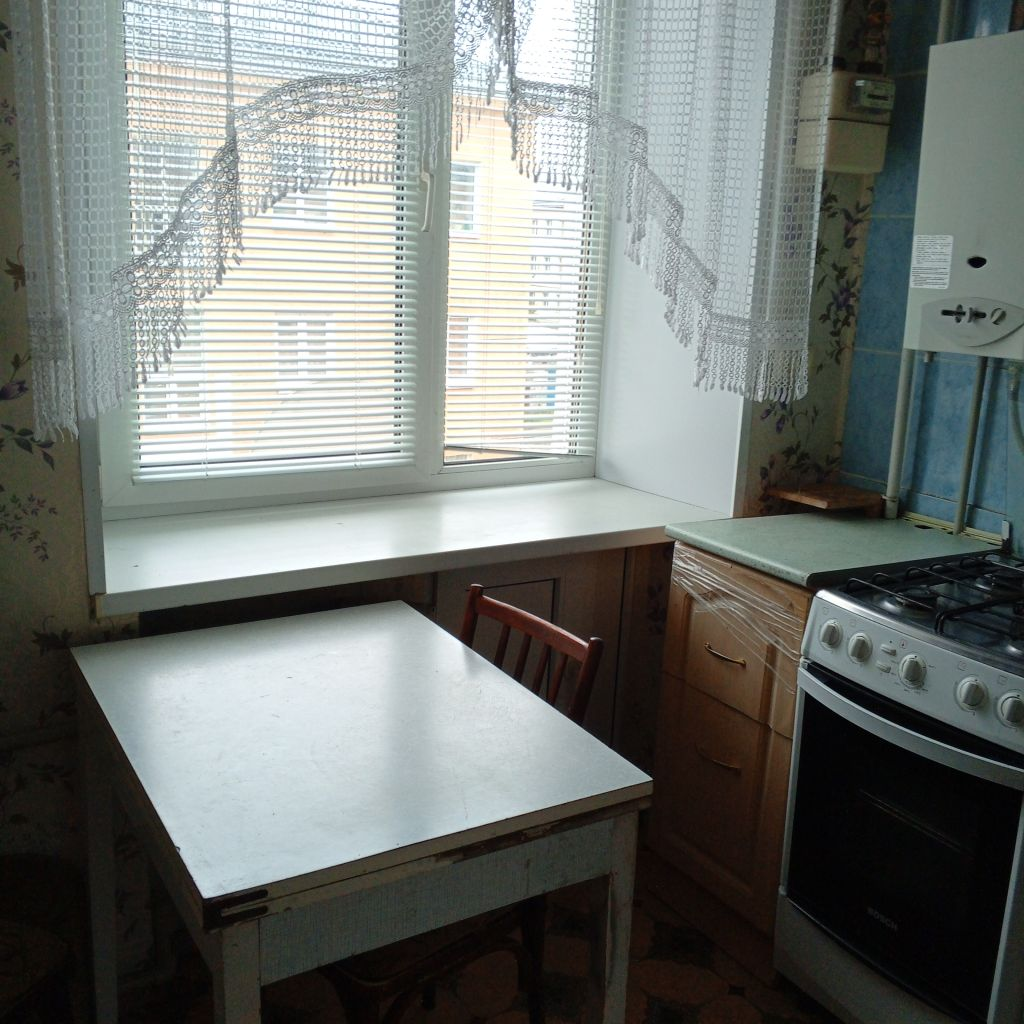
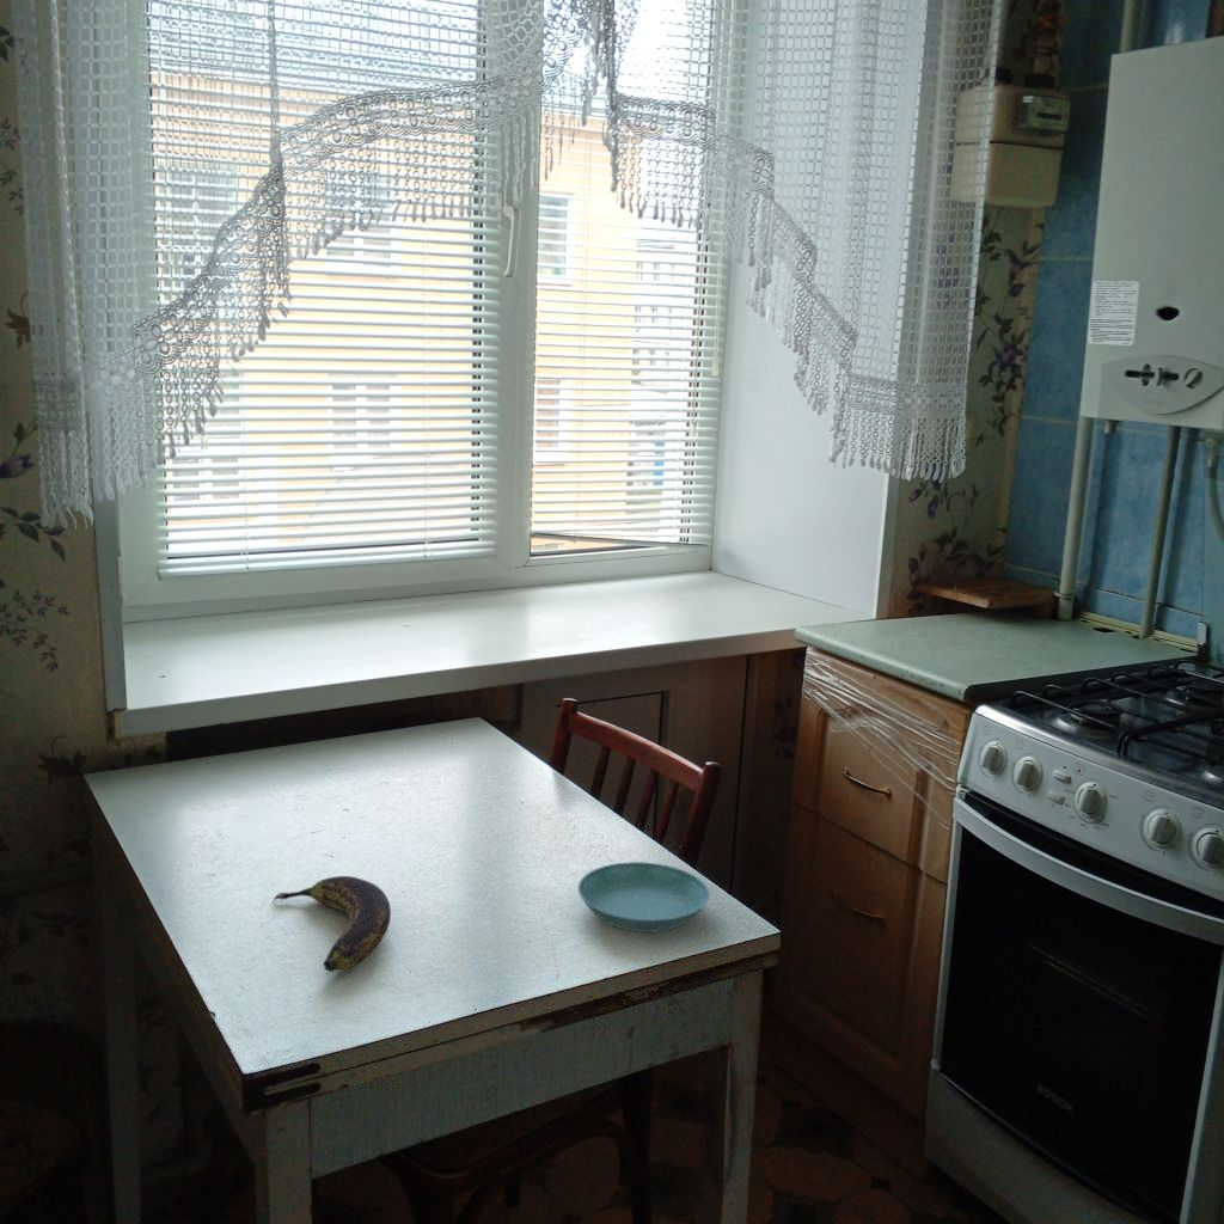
+ banana [273,875,392,973]
+ saucer [577,861,710,934]
